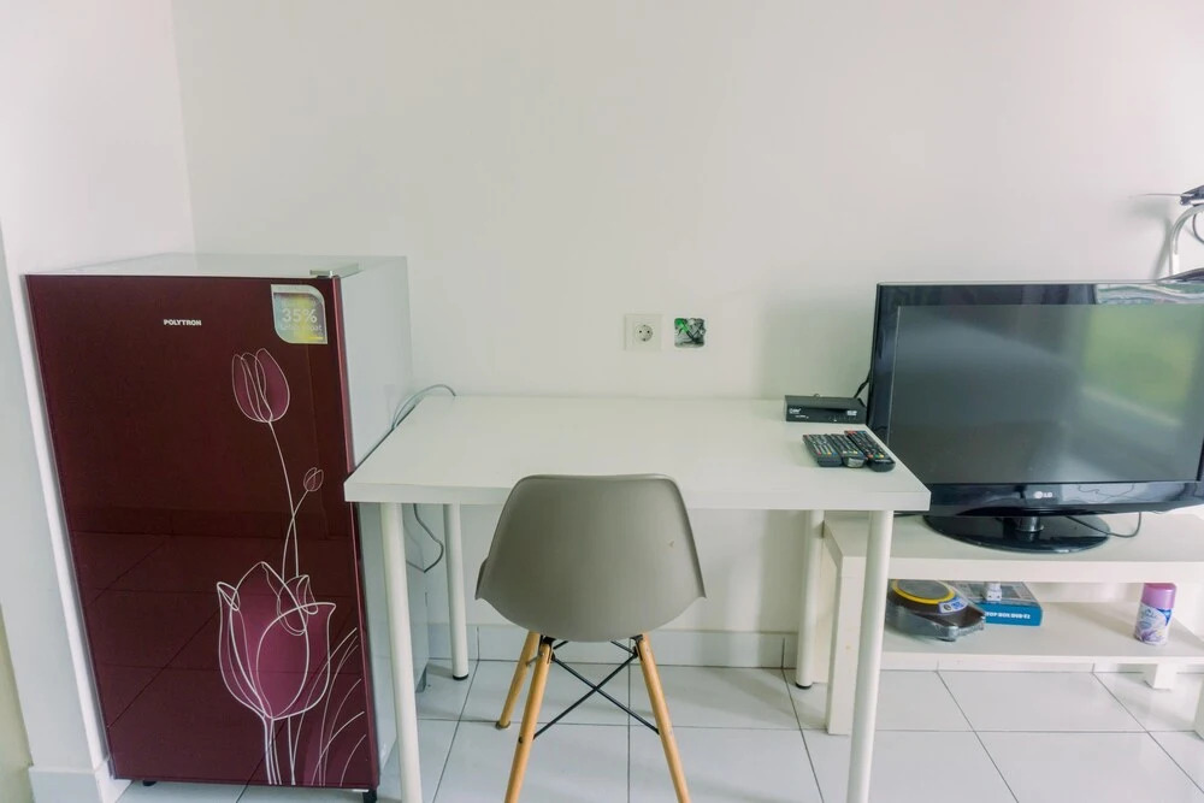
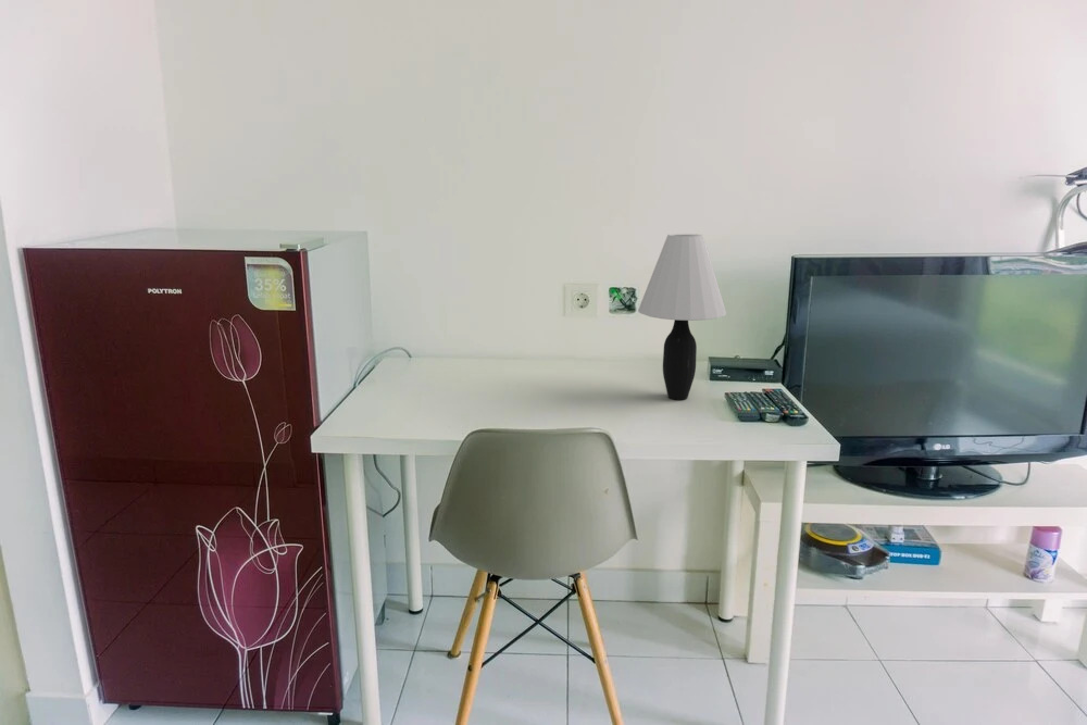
+ table lamp [637,233,727,401]
